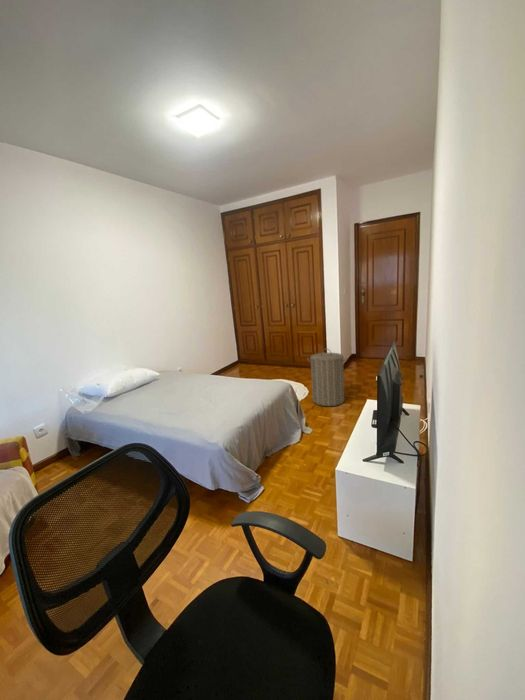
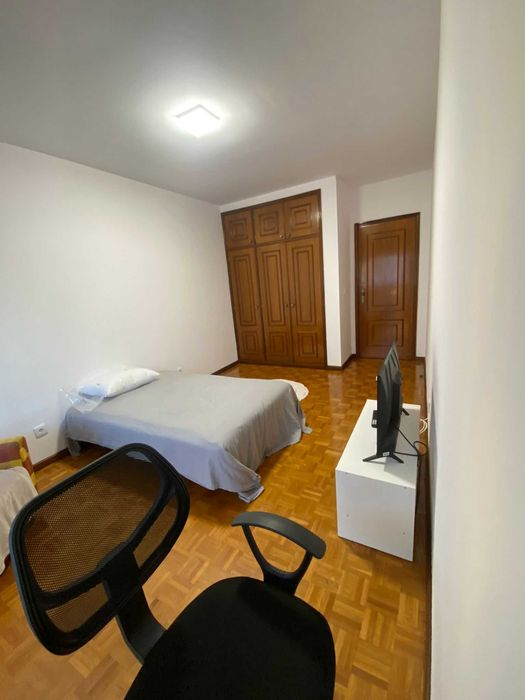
- laundry hamper [306,348,349,407]
